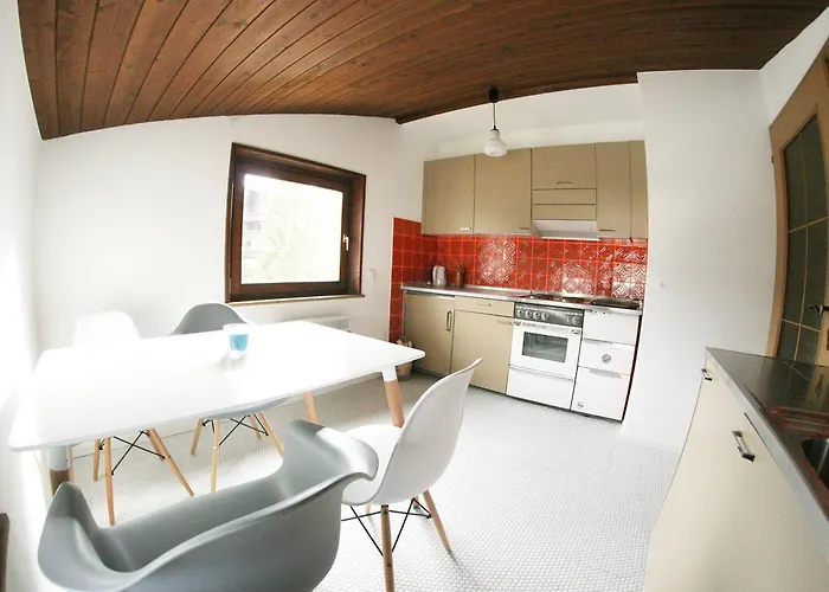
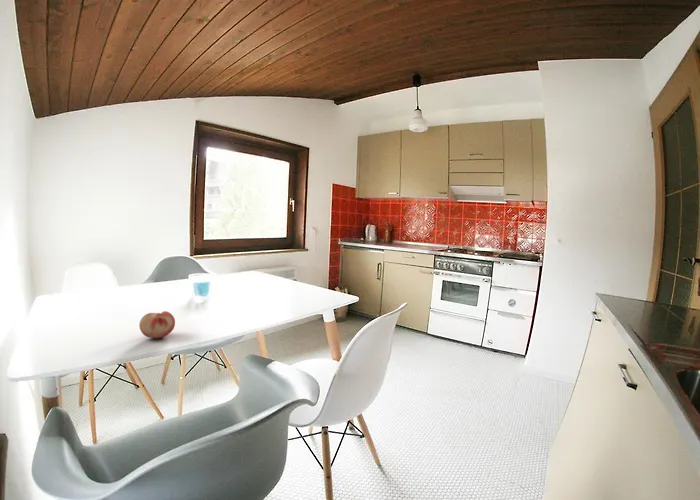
+ fruit [138,310,176,339]
